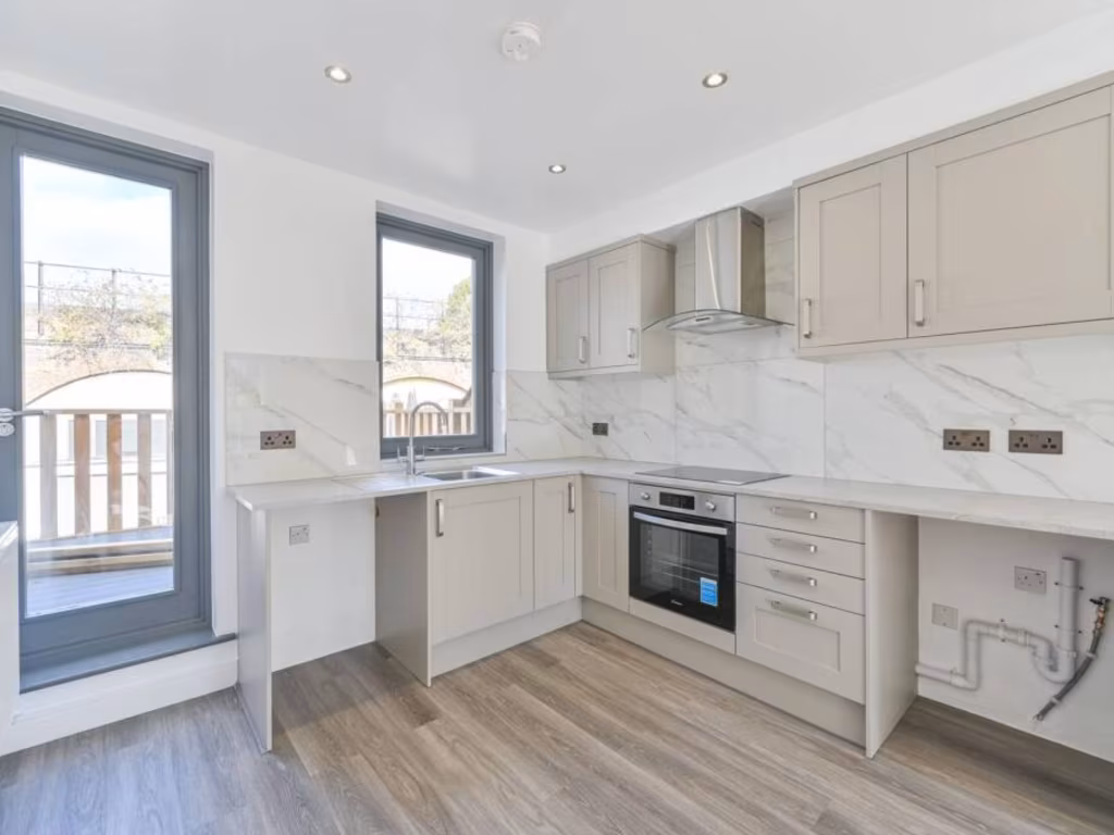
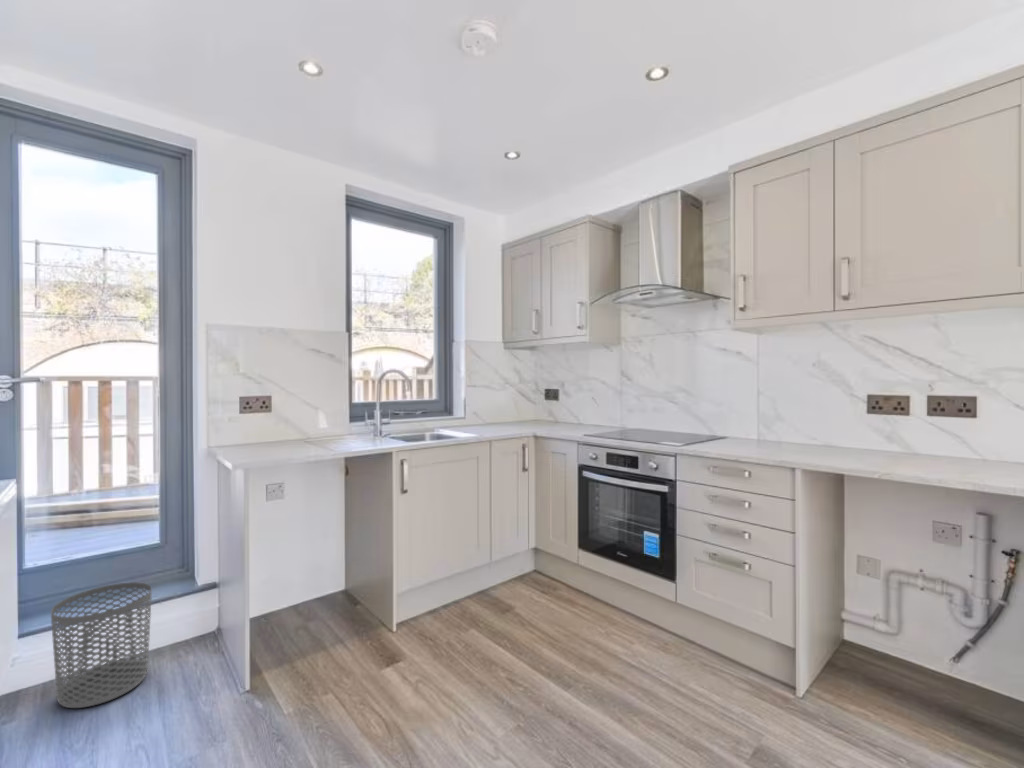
+ waste bin [50,581,153,709]
